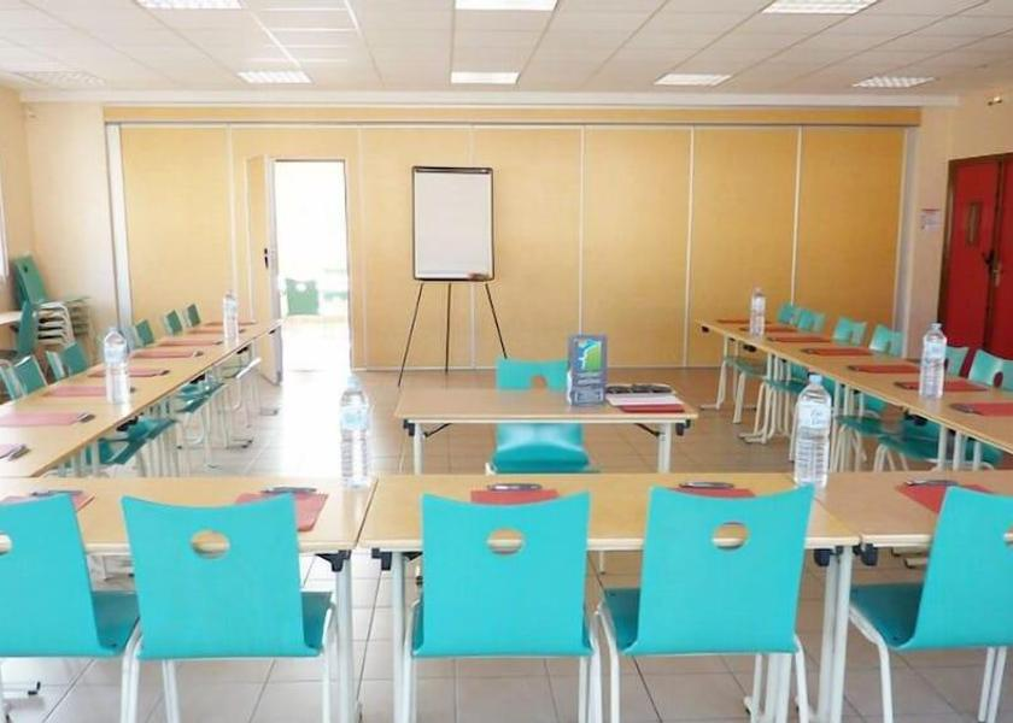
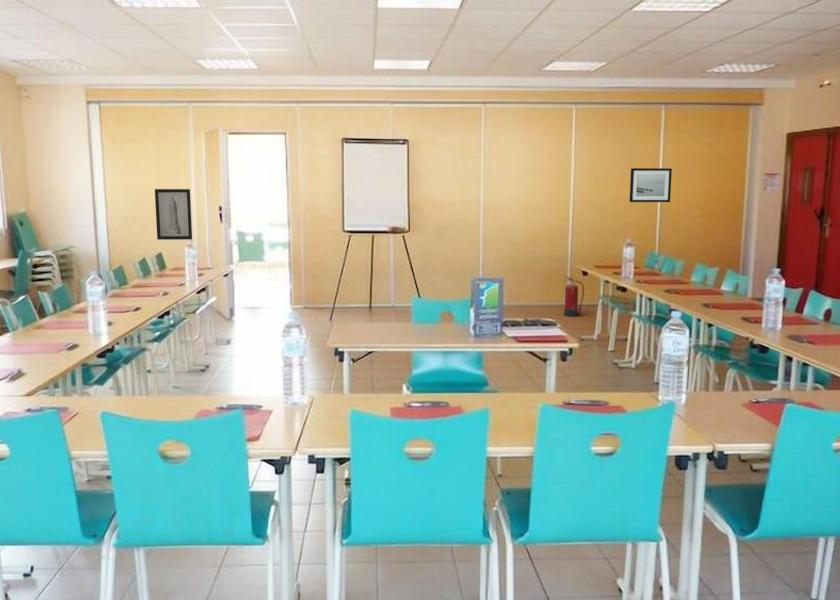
+ wall art [629,167,673,203]
+ wall art [154,188,193,241]
+ fire extinguisher [562,275,585,317]
